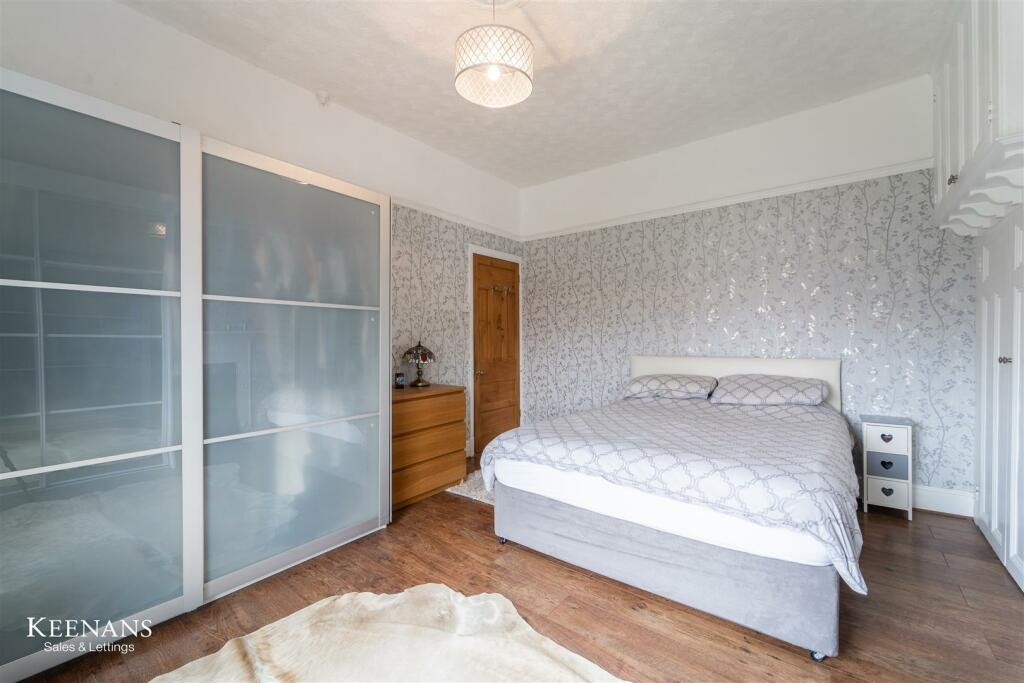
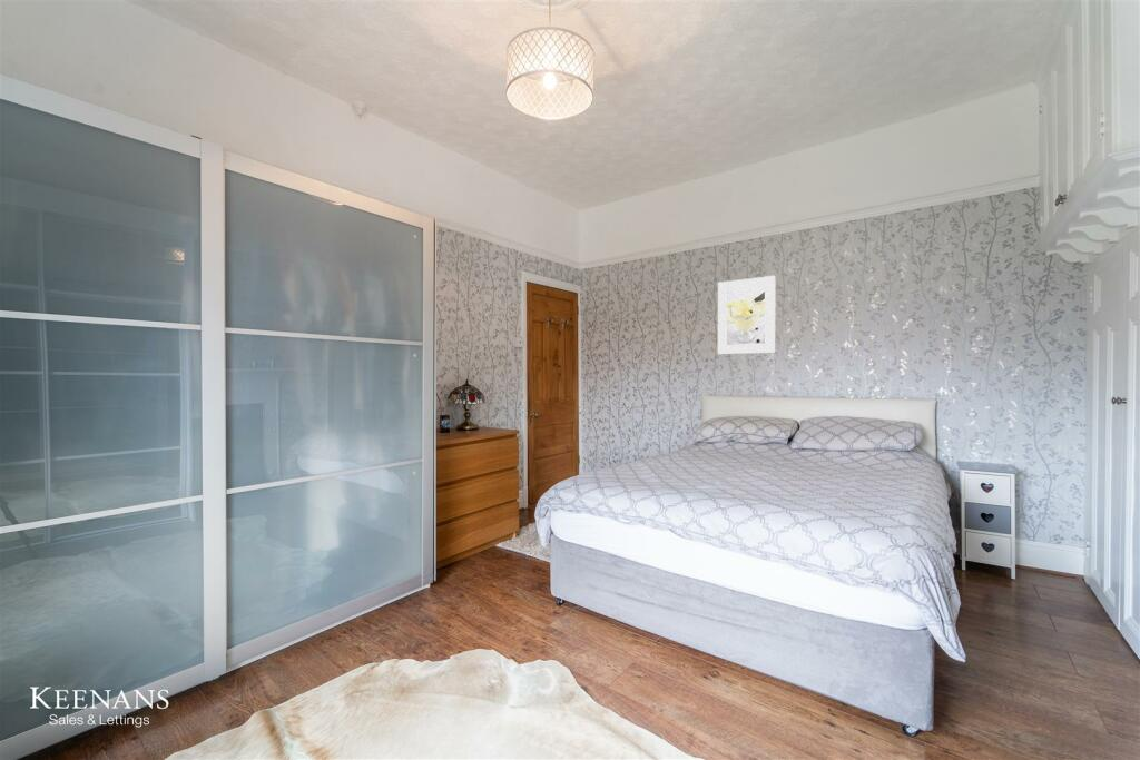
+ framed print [717,275,776,355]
